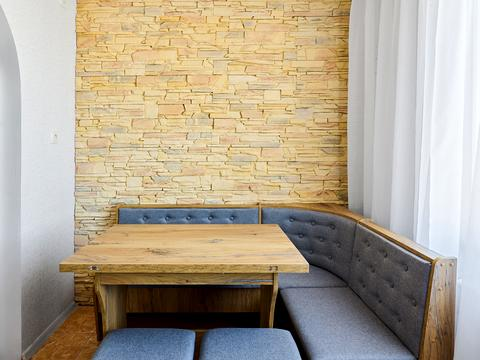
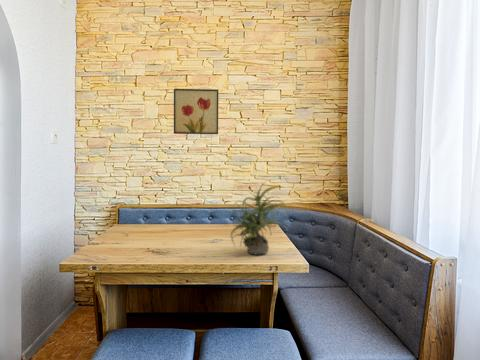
+ potted plant [228,182,291,256]
+ wall art [173,88,219,135]
